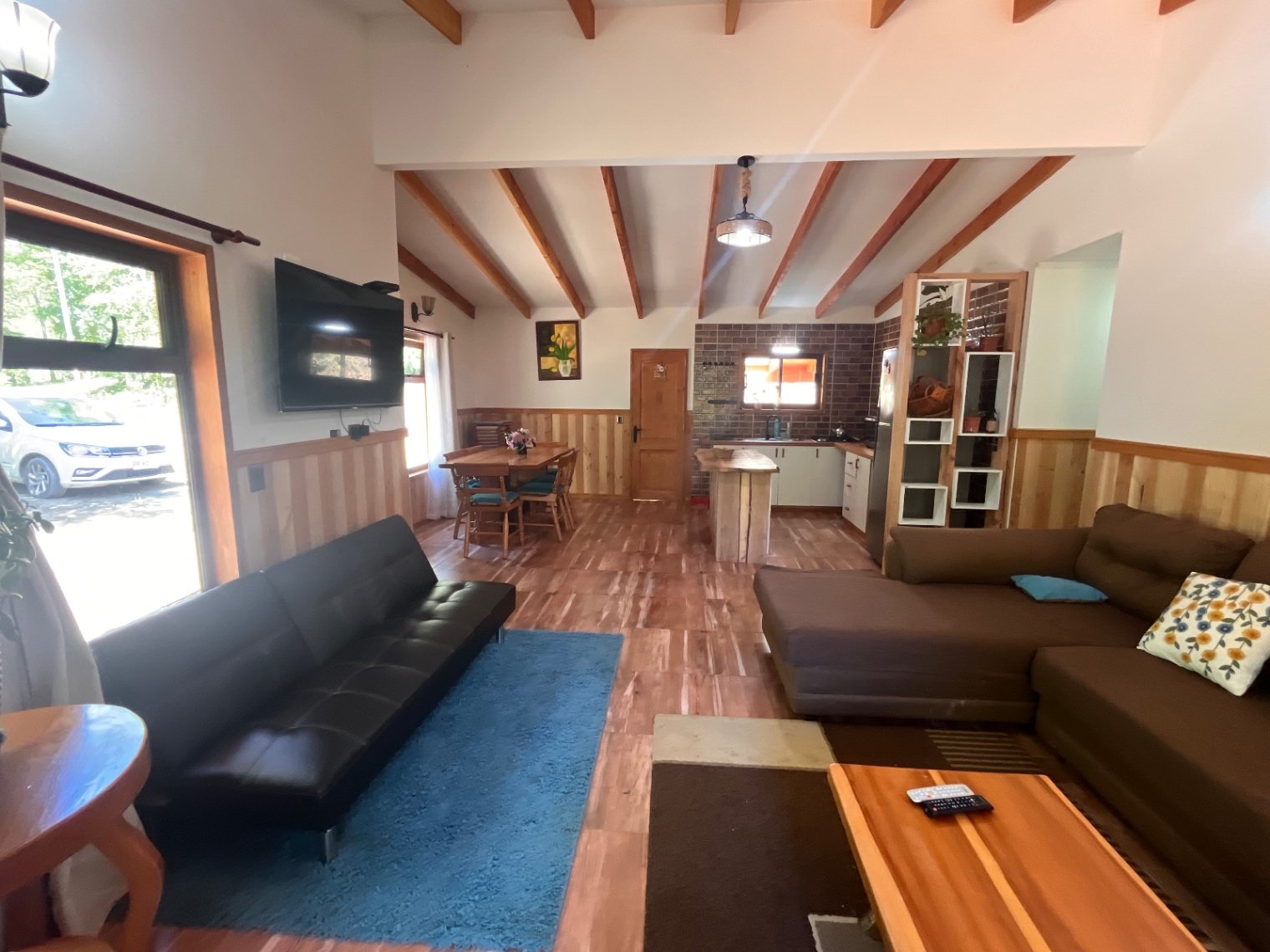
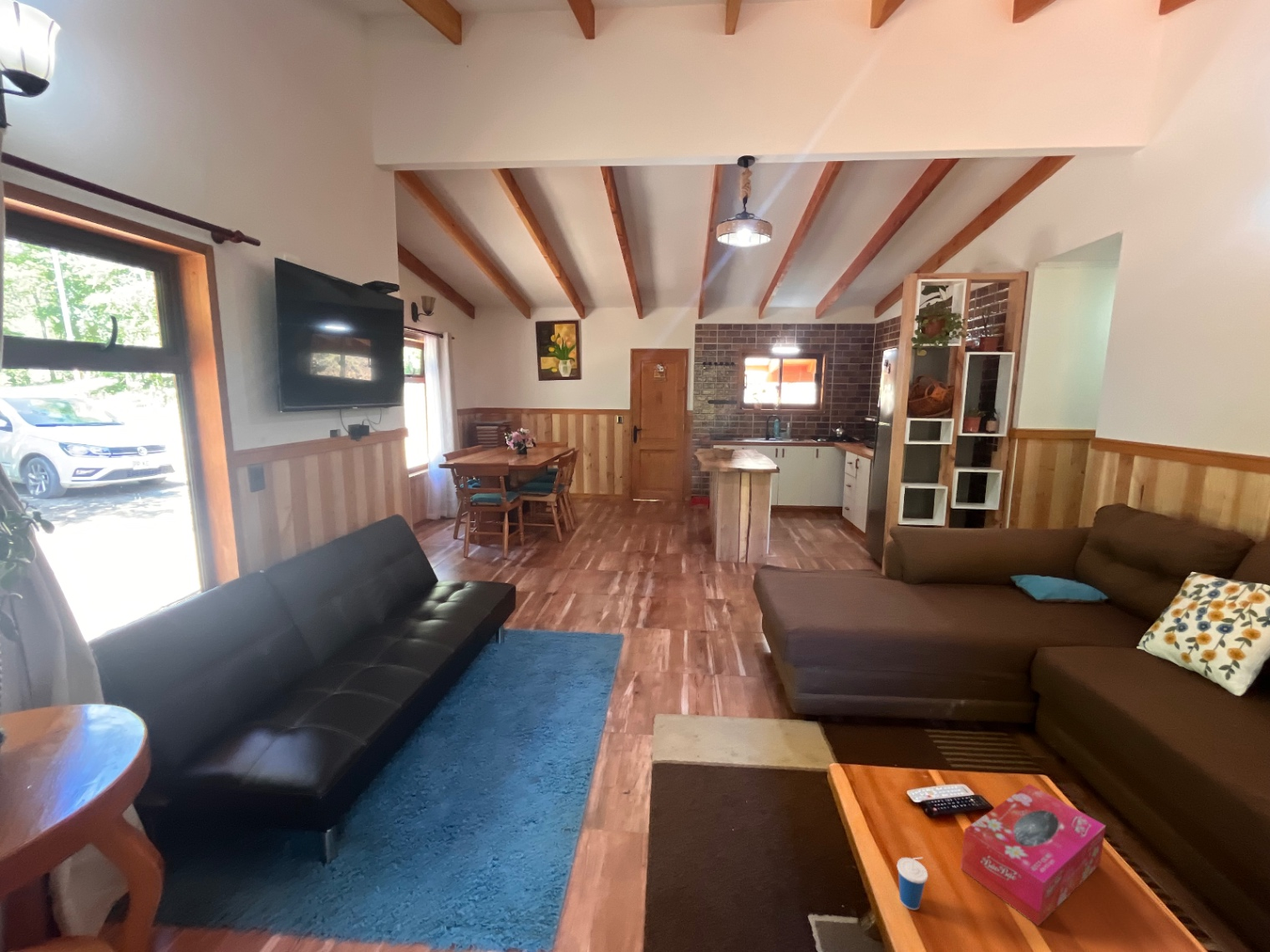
+ cup [897,857,929,910]
+ tissue box [960,783,1106,927]
